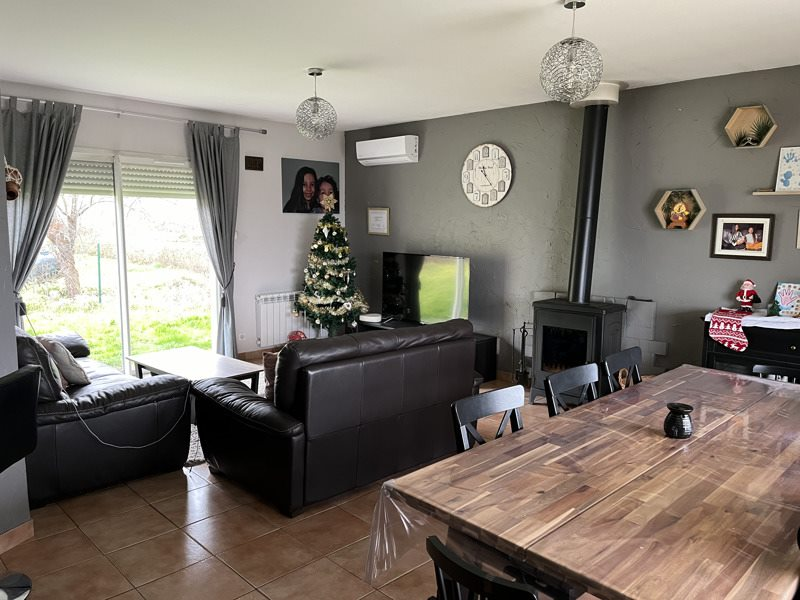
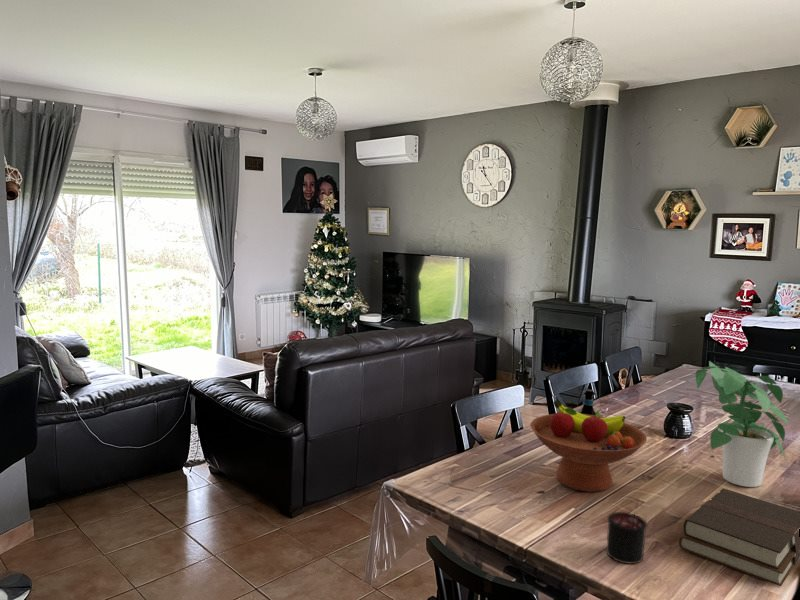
+ fruit bowl [530,398,648,493]
+ tequila bottle [576,388,603,417]
+ potted plant [695,360,790,488]
+ candle [605,509,649,565]
+ bible [678,488,800,587]
